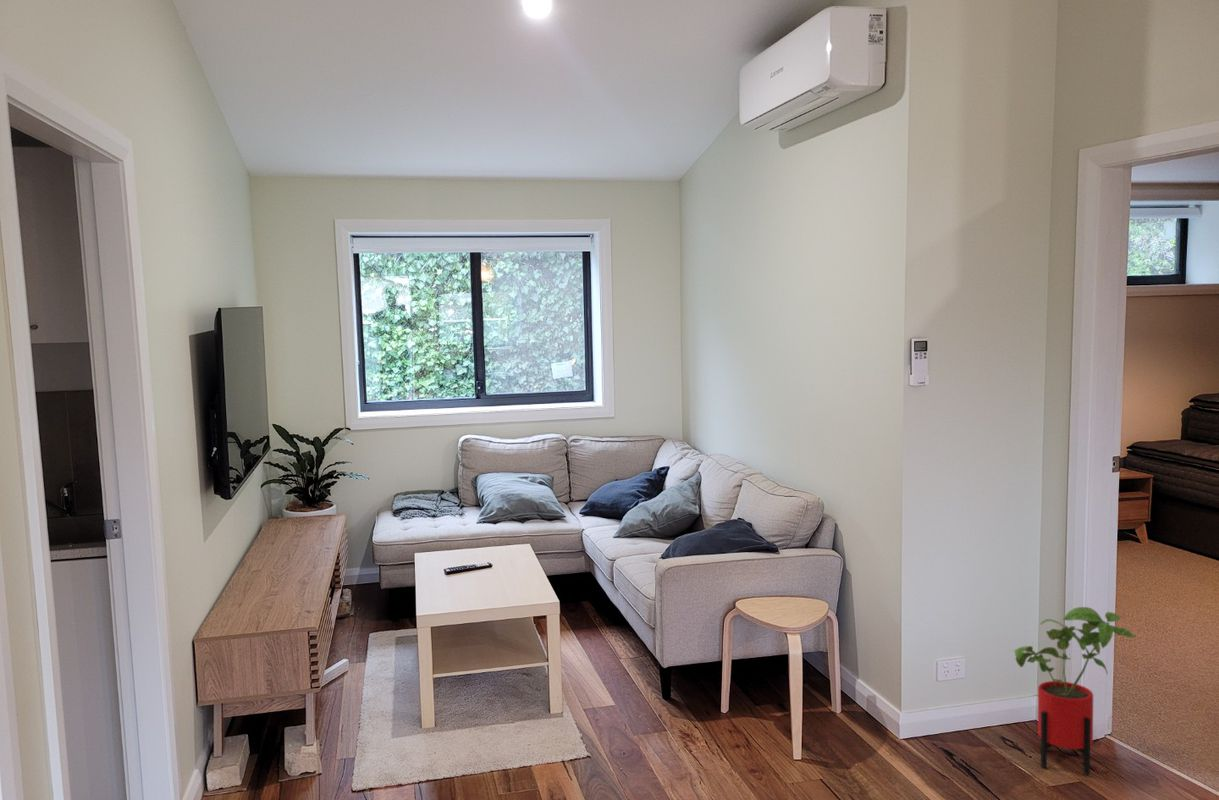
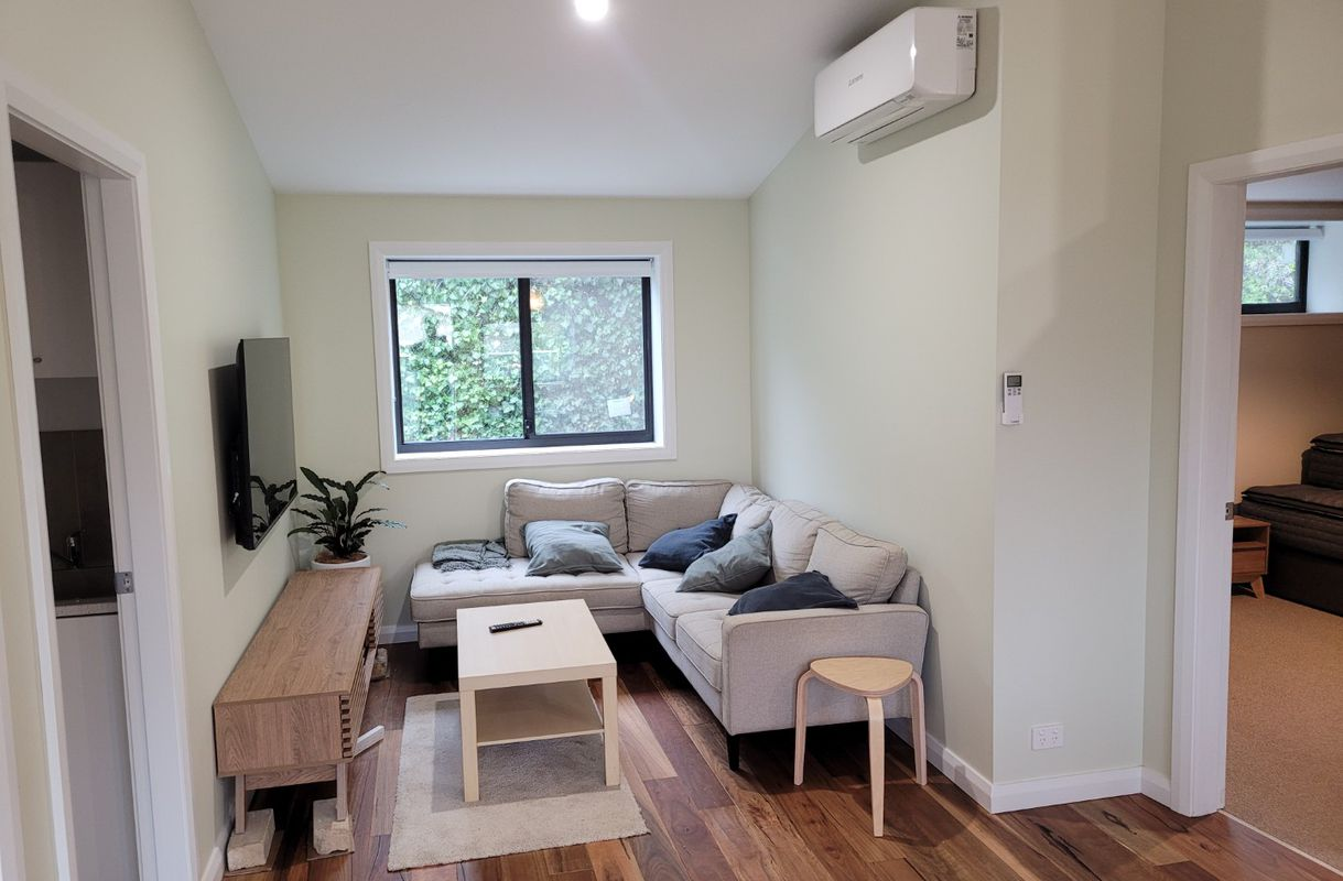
- house plant [1013,606,1137,776]
